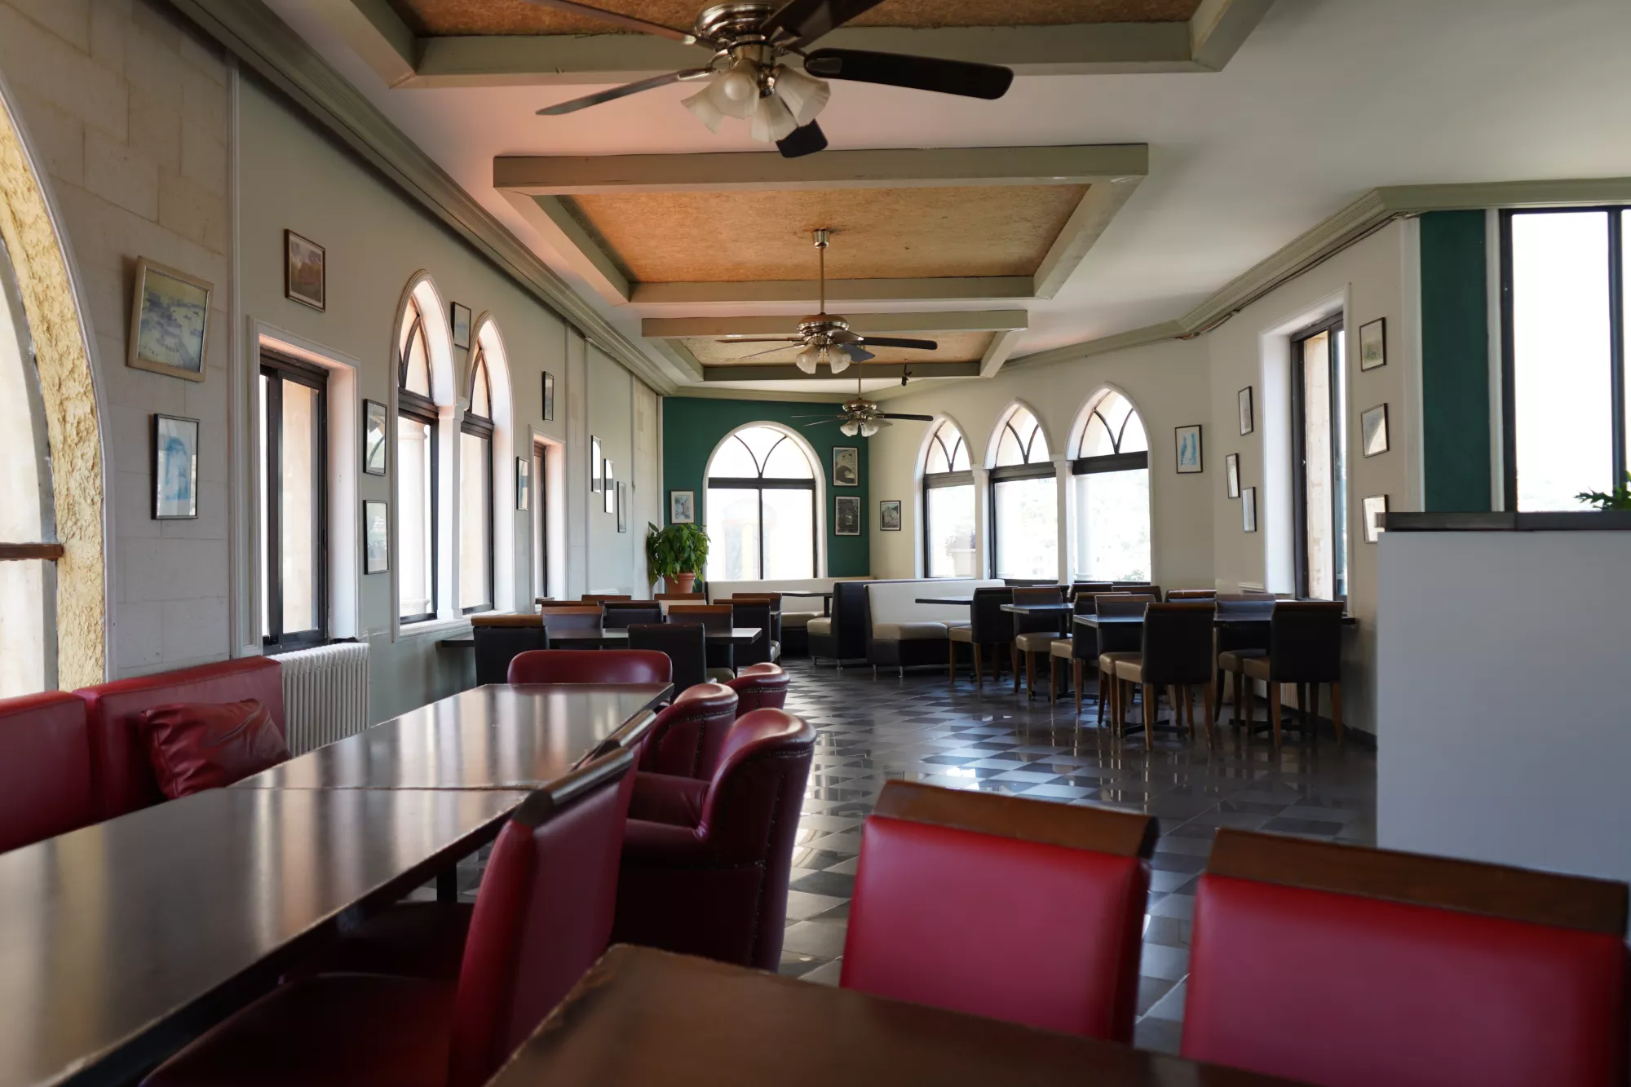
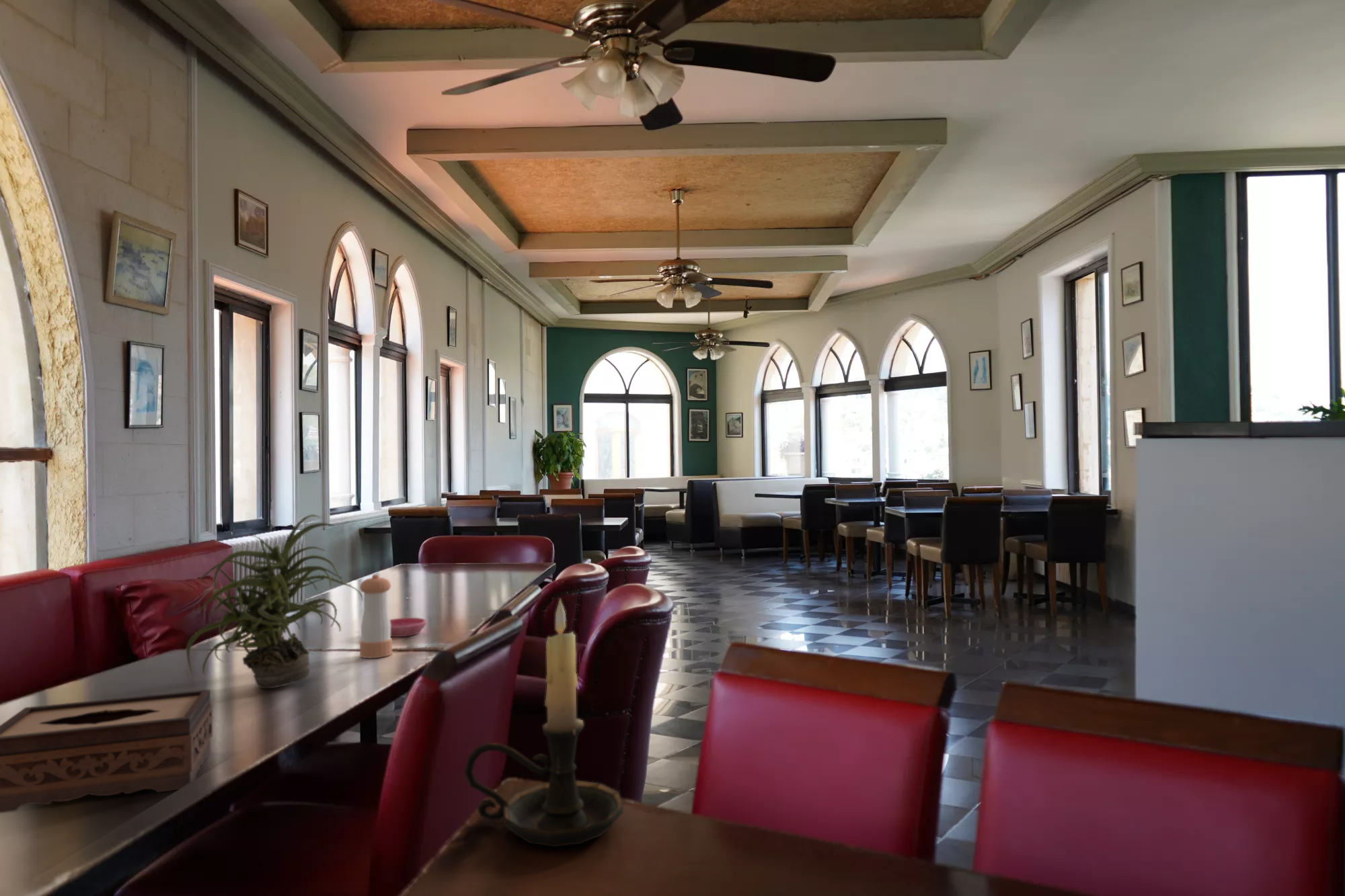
+ potted plant [186,514,364,689]
+ candle holder [464,598,624,848]
+ saucer [389,617,427,637]
+ tissue box [0,689,213,814]
+ pepper shaker [359,574,393,659]
